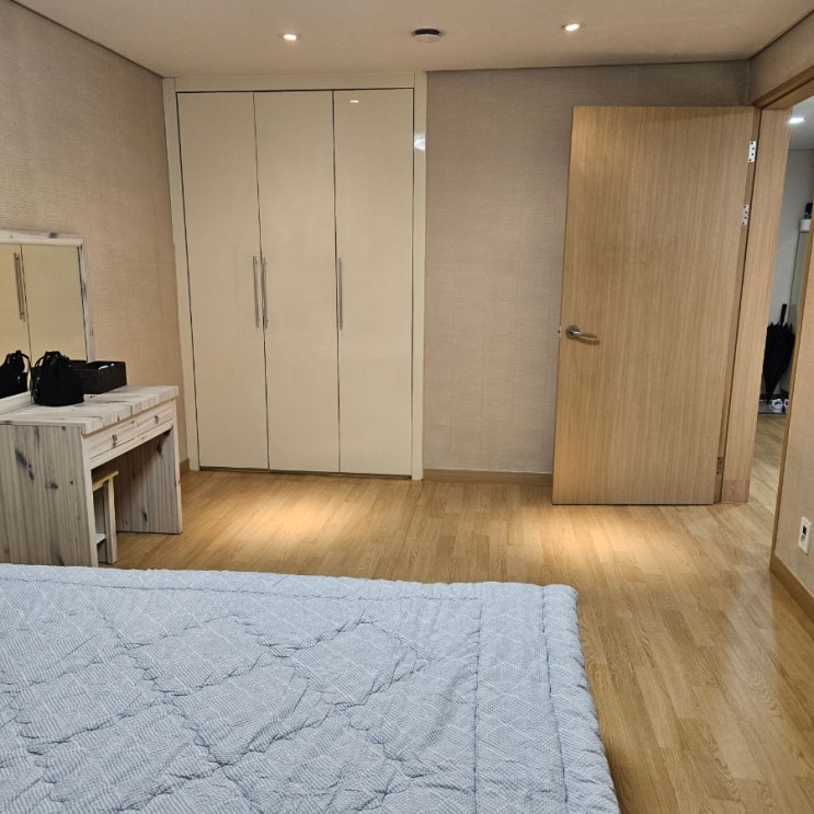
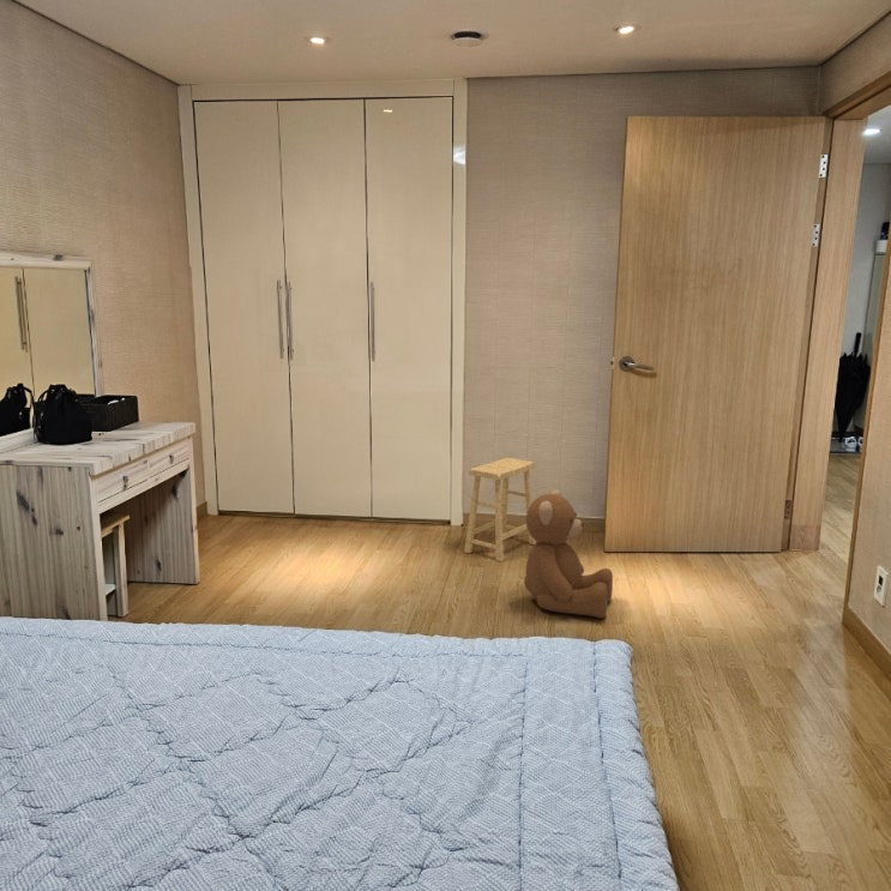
+ teddy bear [523,489,614,620]
+ footstool [463,457,537,562]
